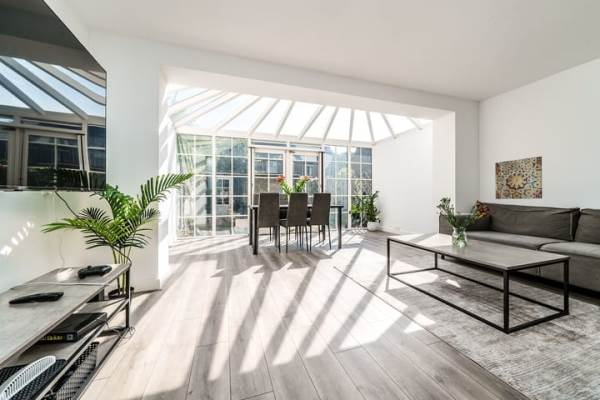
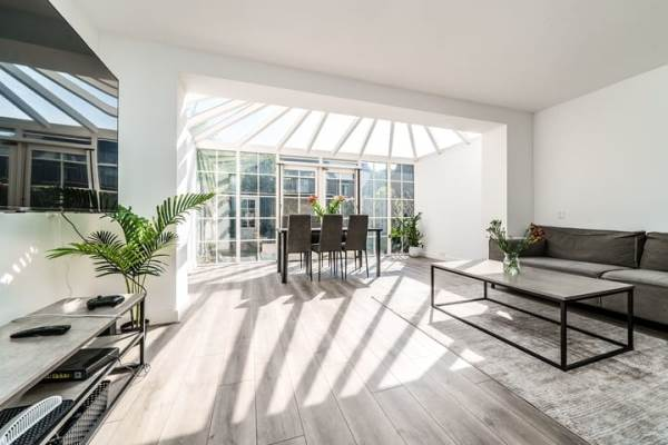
- wall art [494,155,543,200]
